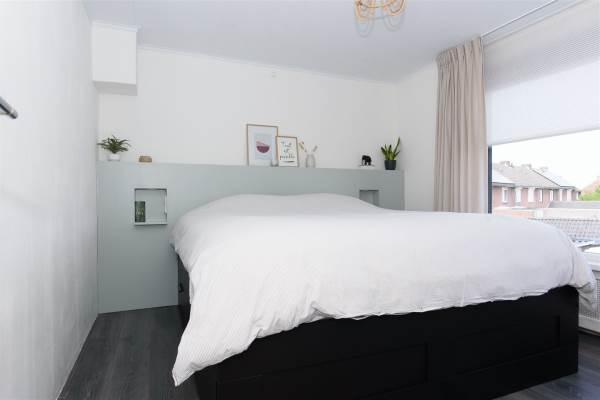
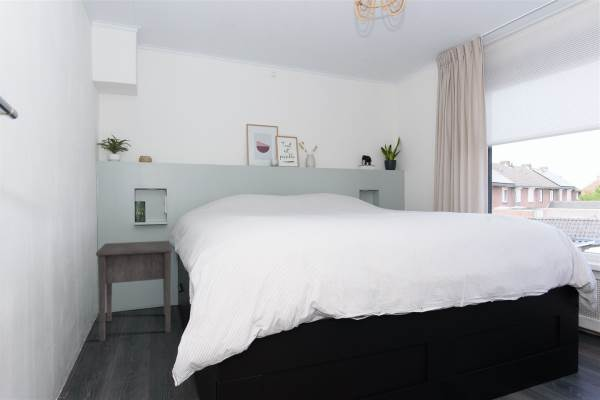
+ nightstand [95,240,174,342]
